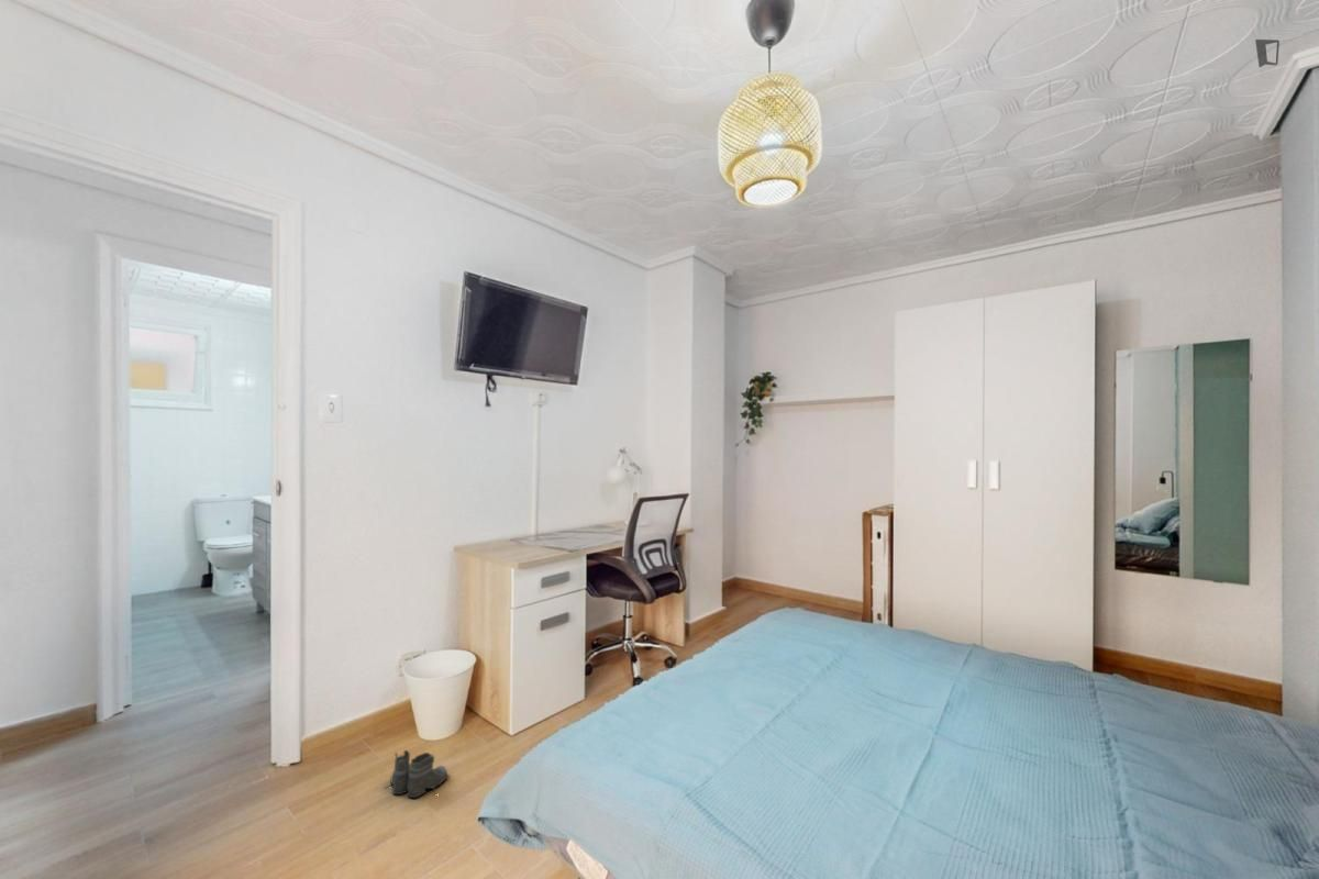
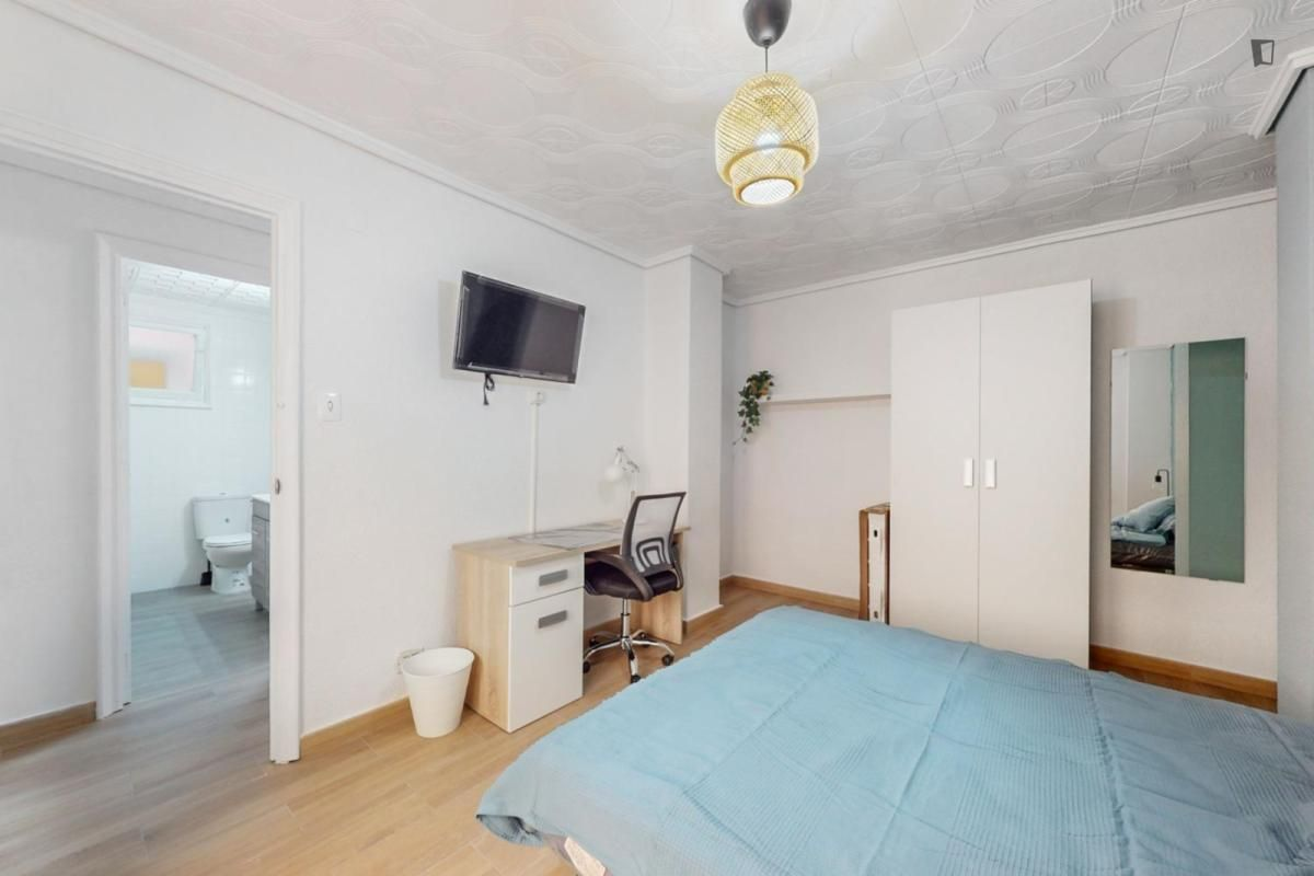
- boots [383,749,448,799]
